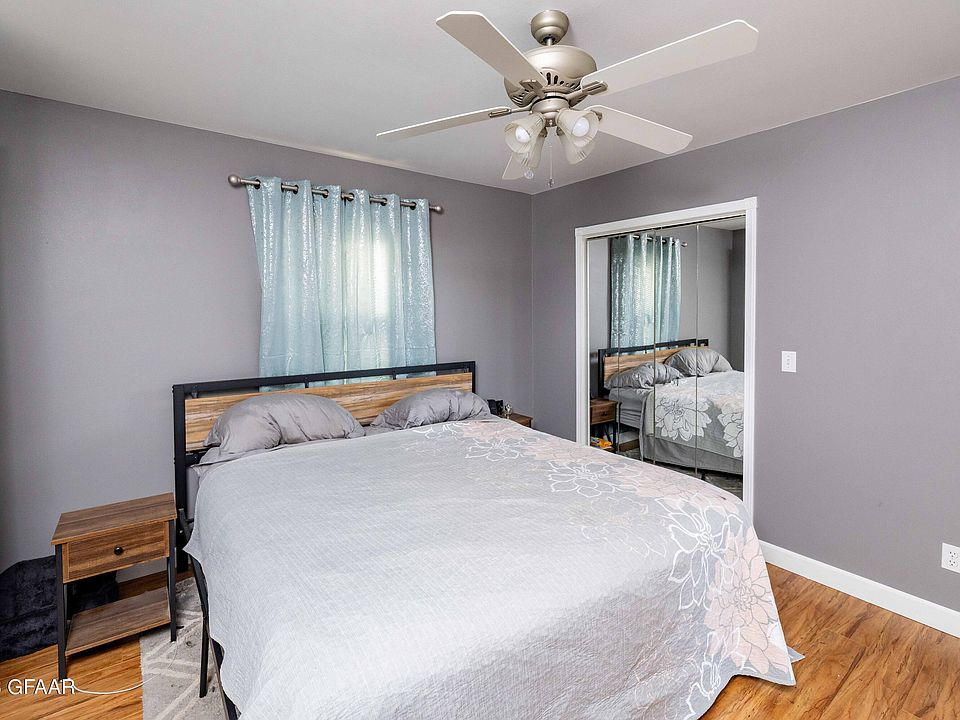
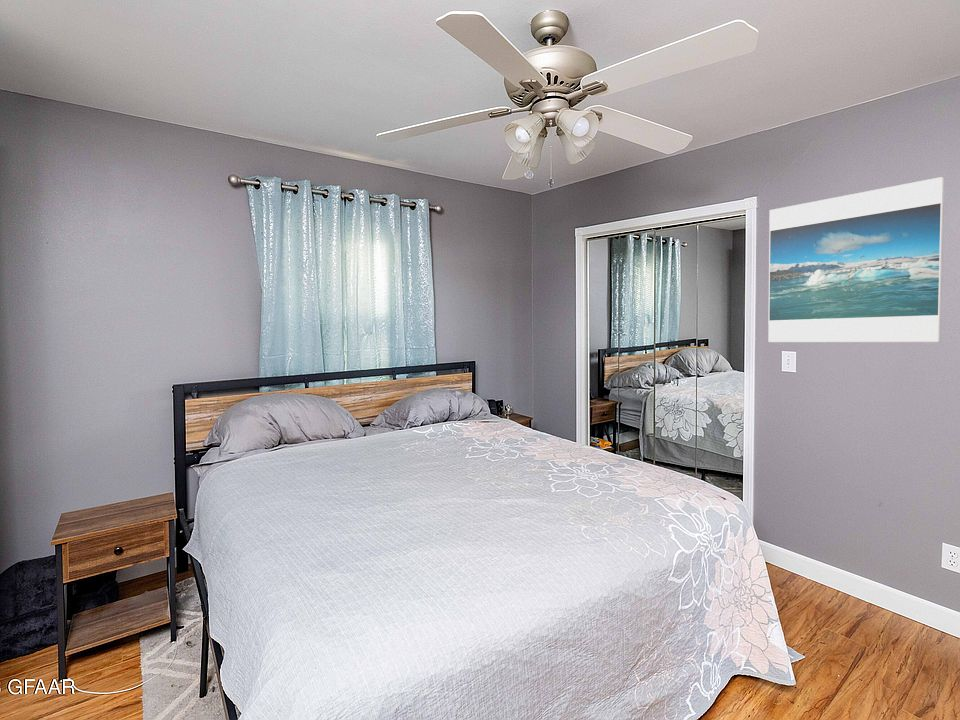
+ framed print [767,176,945,343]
